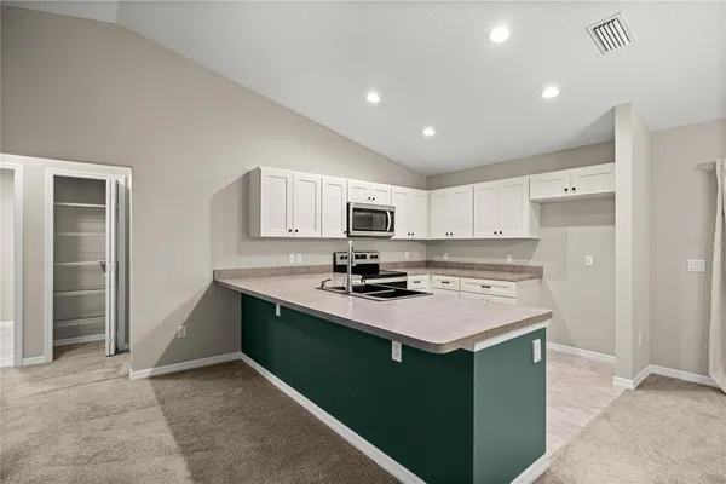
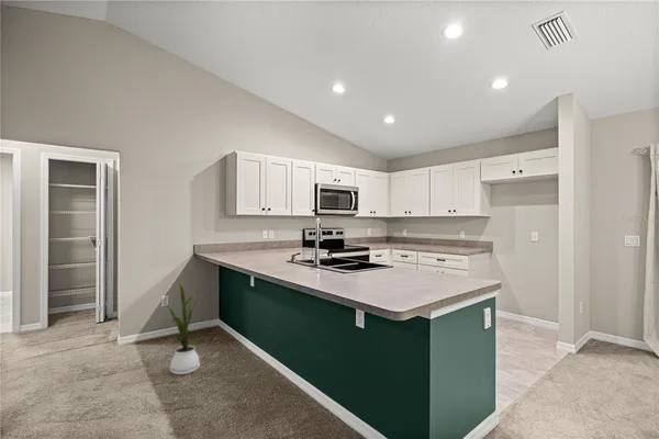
+ house plant [166,281,205,375]
